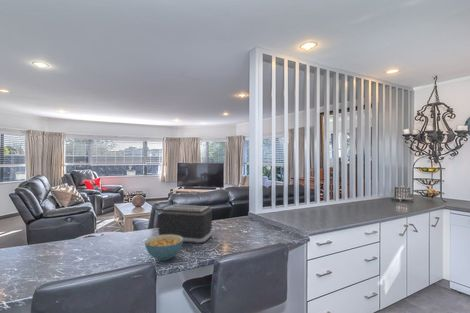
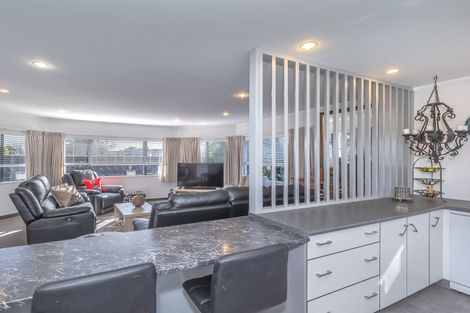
- toaster [157,204,213,245]
- cereal bowl [144,234,184,261]
